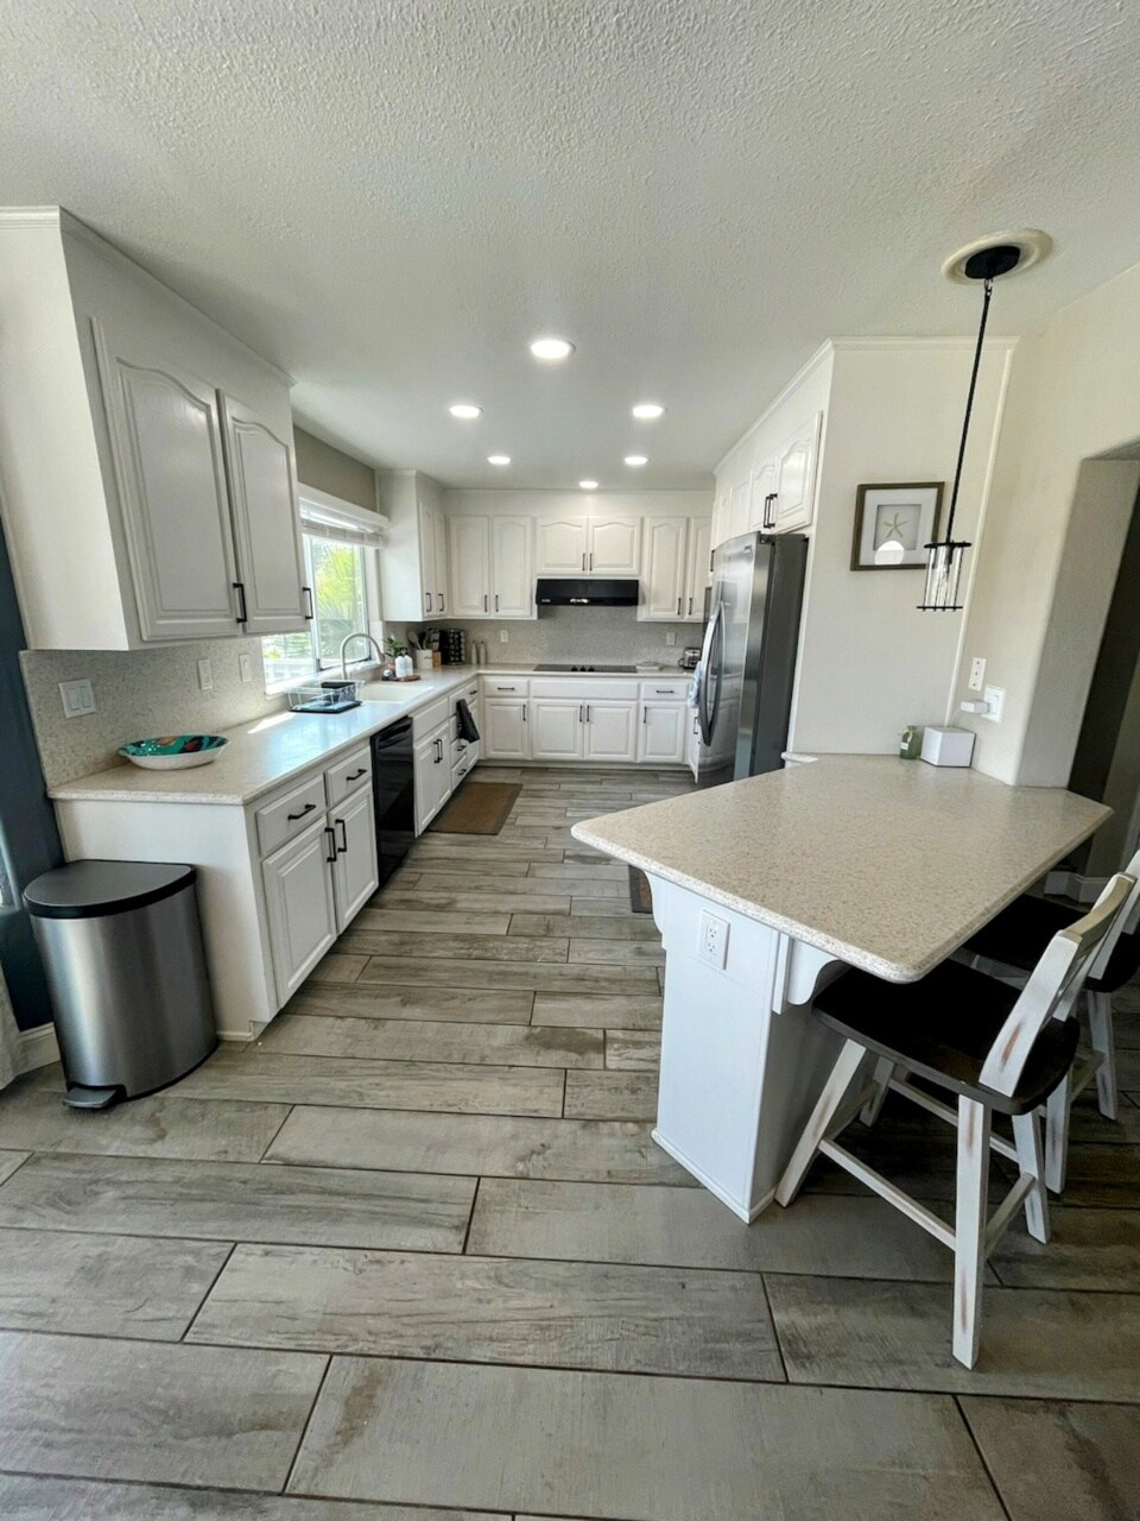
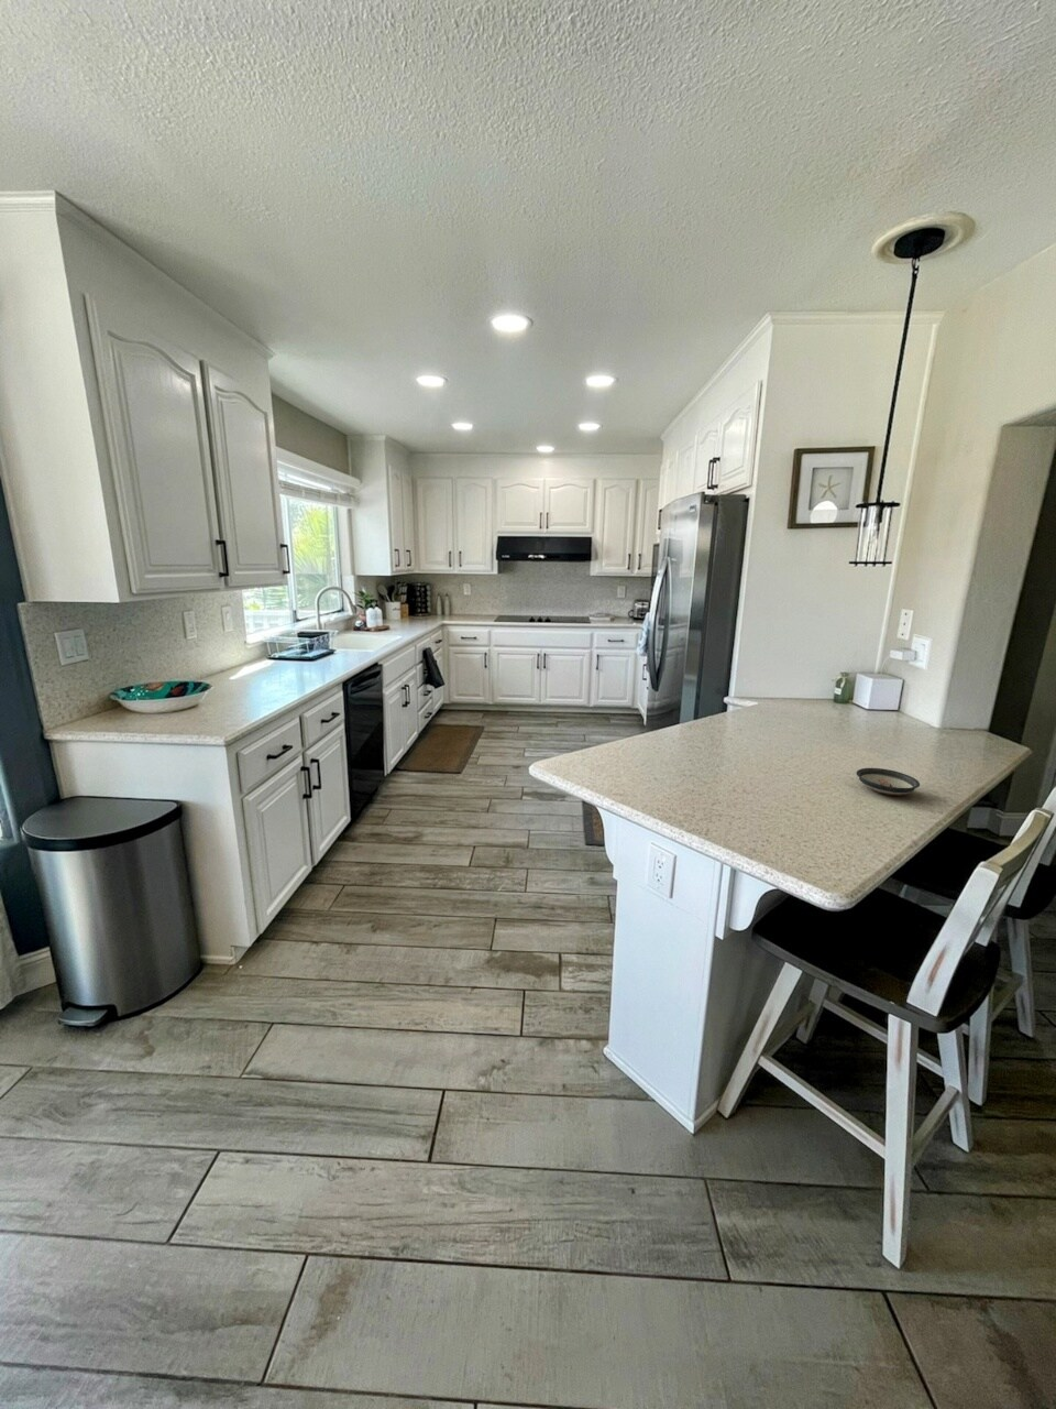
+ saucer [855,768,921,795]
